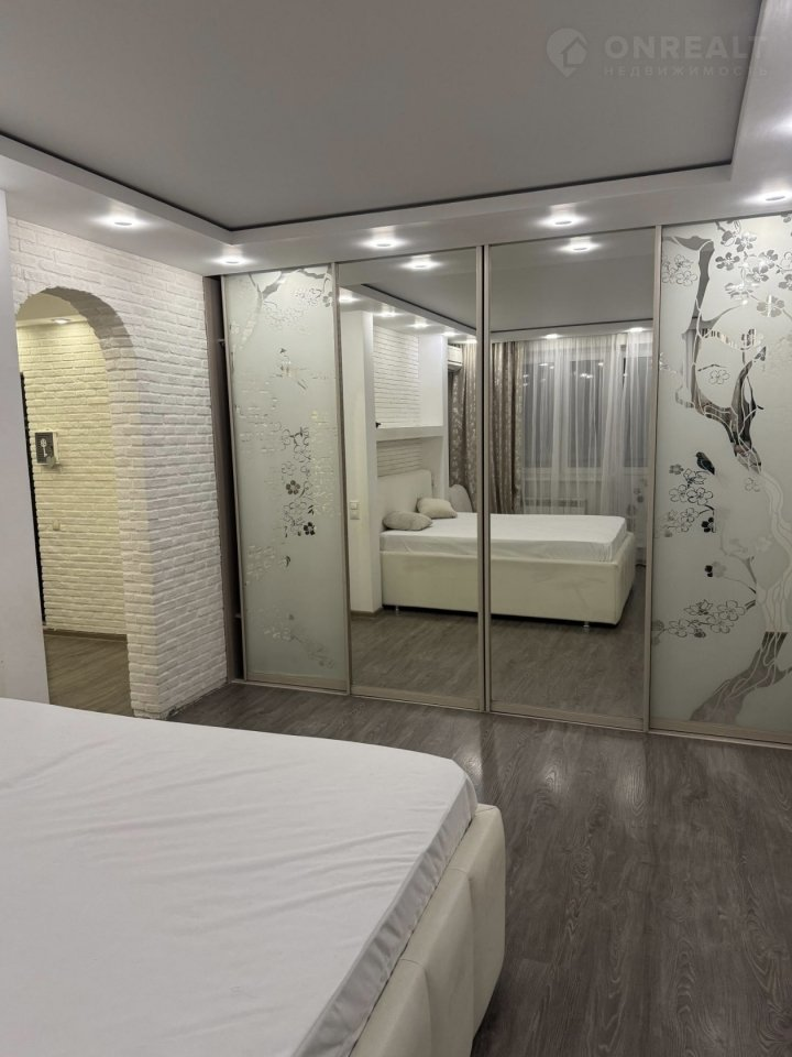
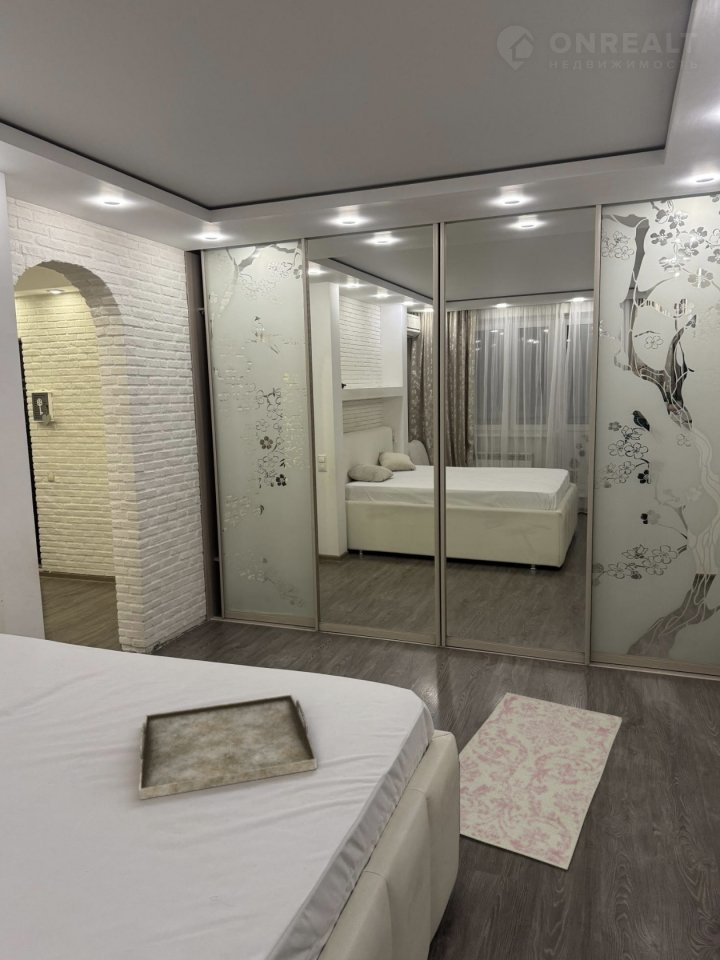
+ rug [458,692,623,871]
+ serving tray [138,694,318,801]
